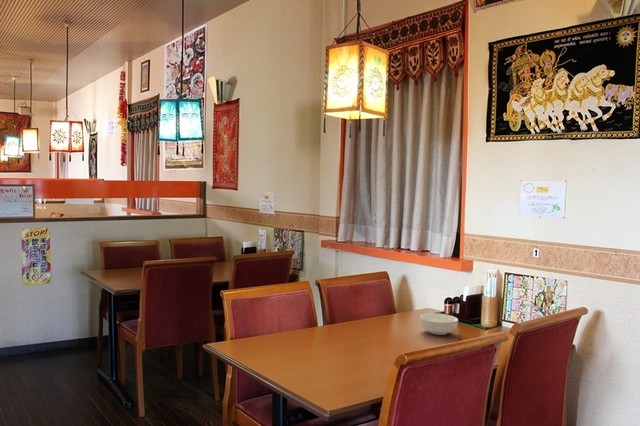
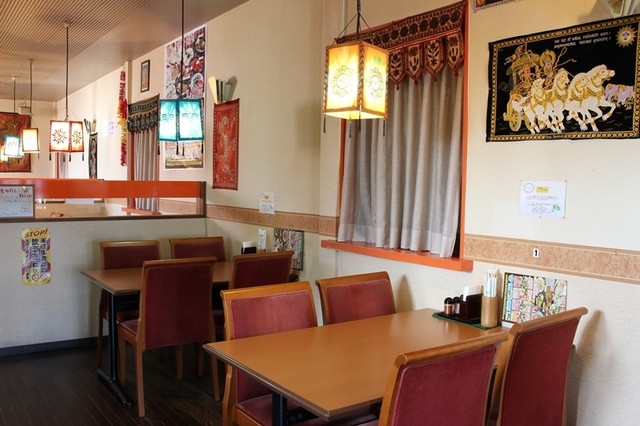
- cereal bowl [419,312,459,336]
